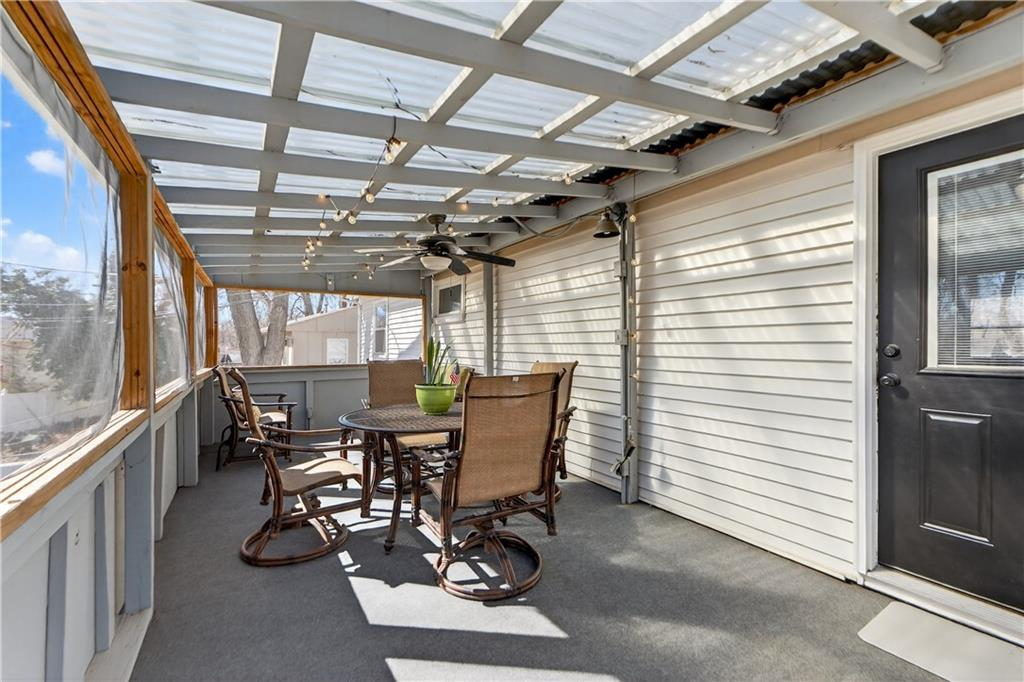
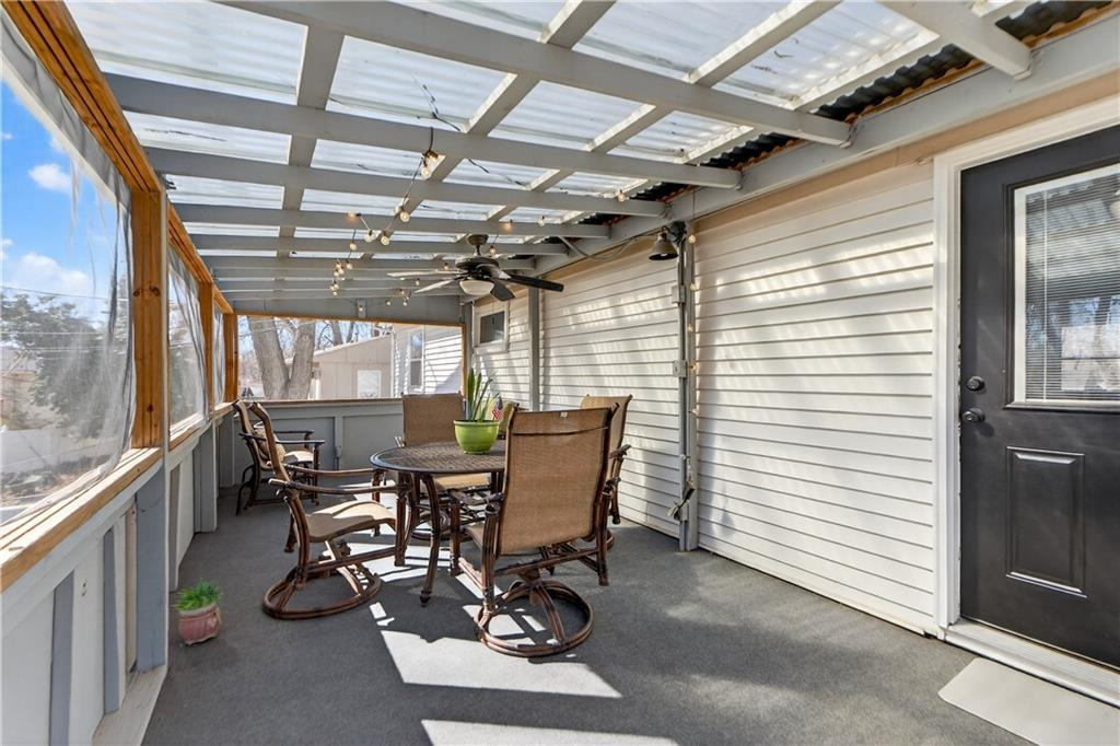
+ potted plant [170,574,224,646]
